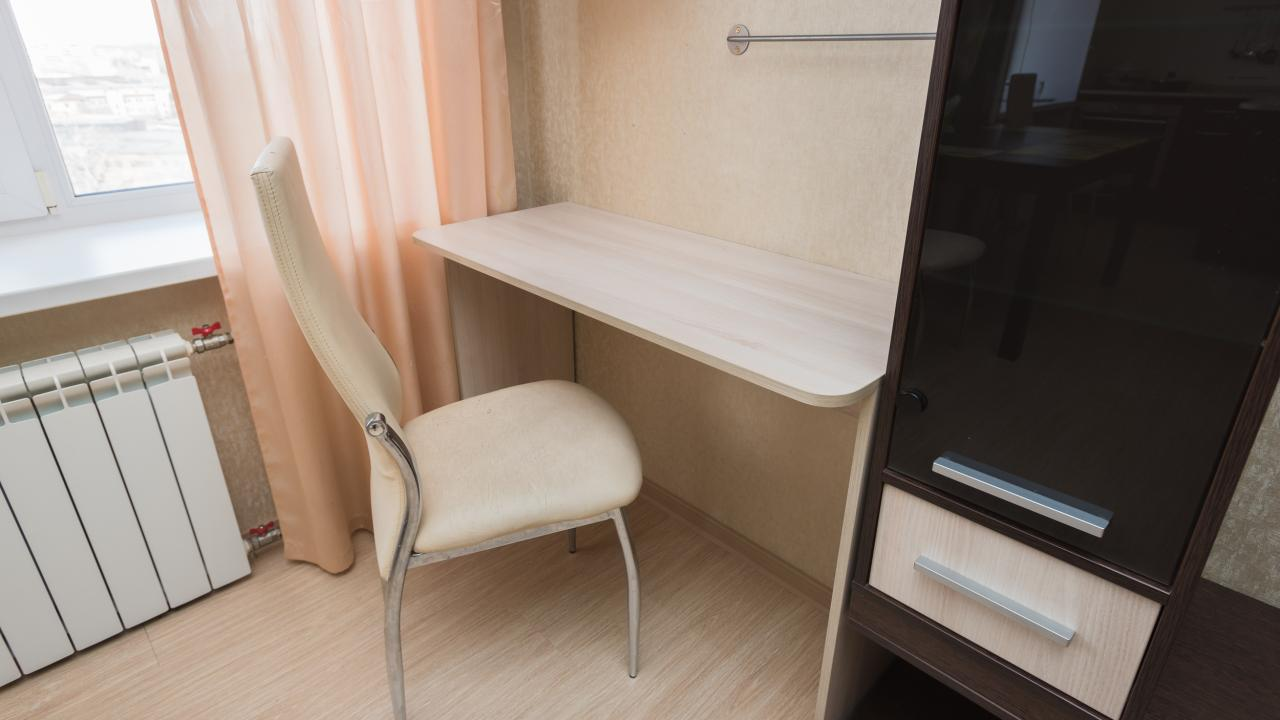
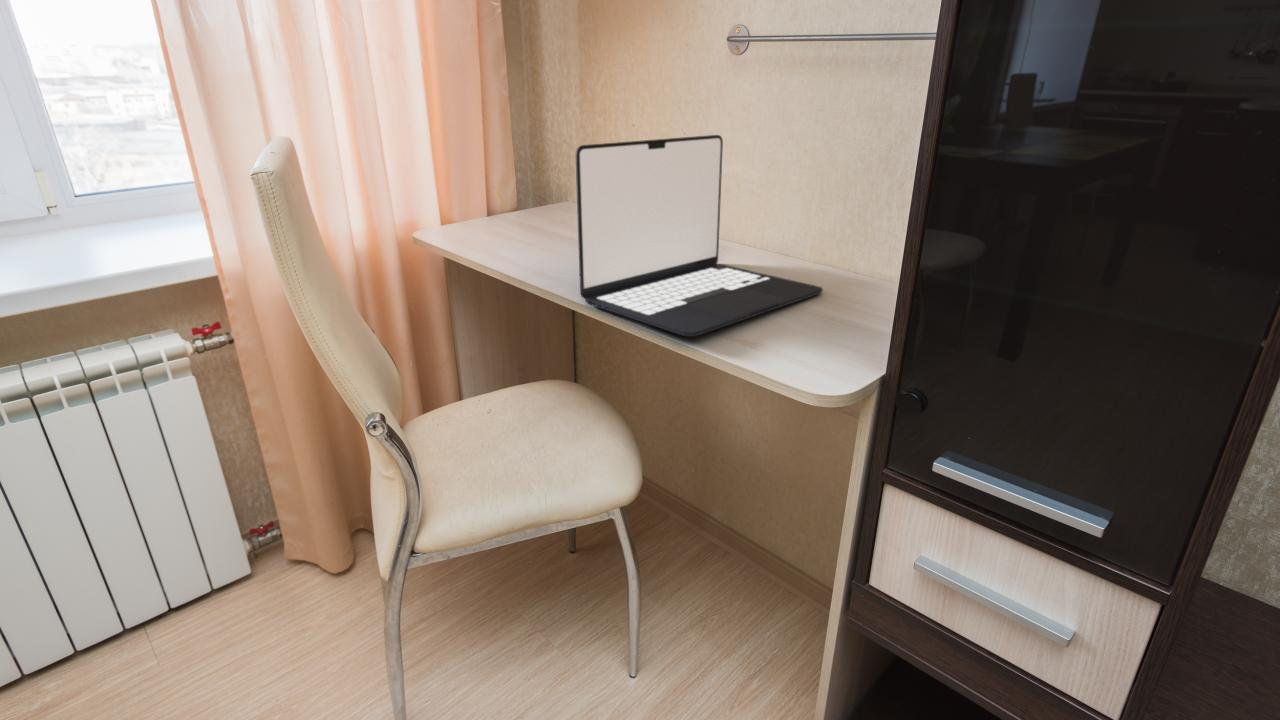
+ laptop [574,134,824,338]
